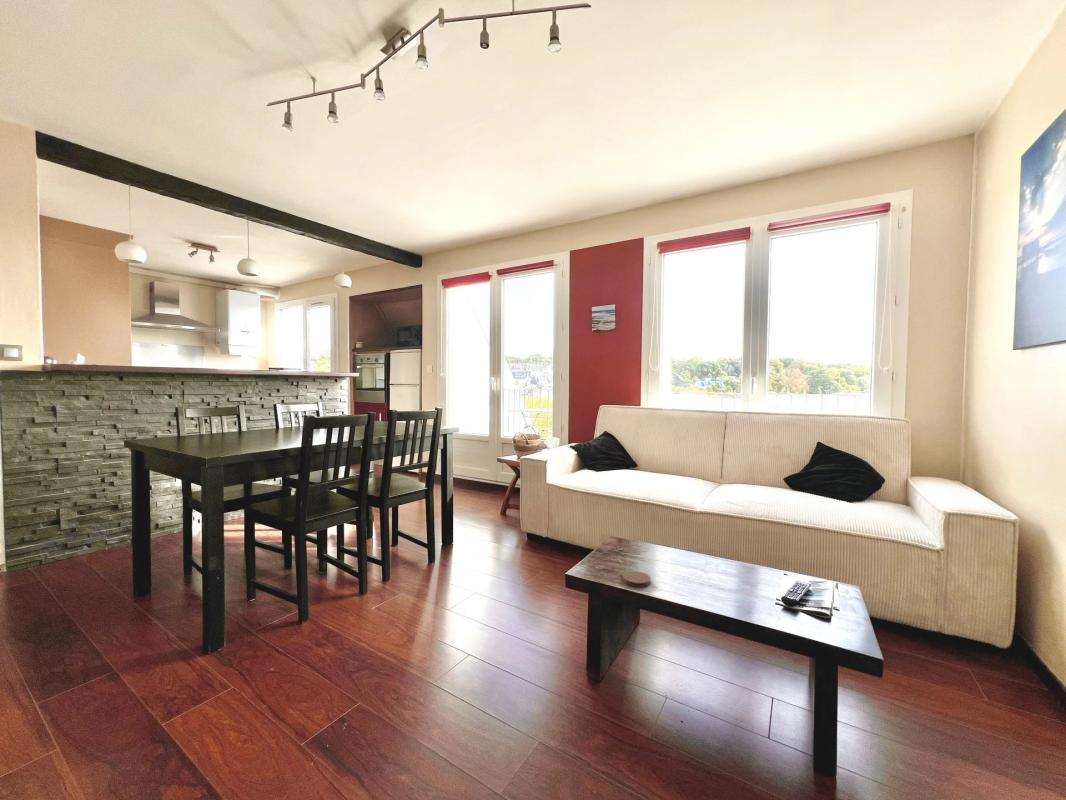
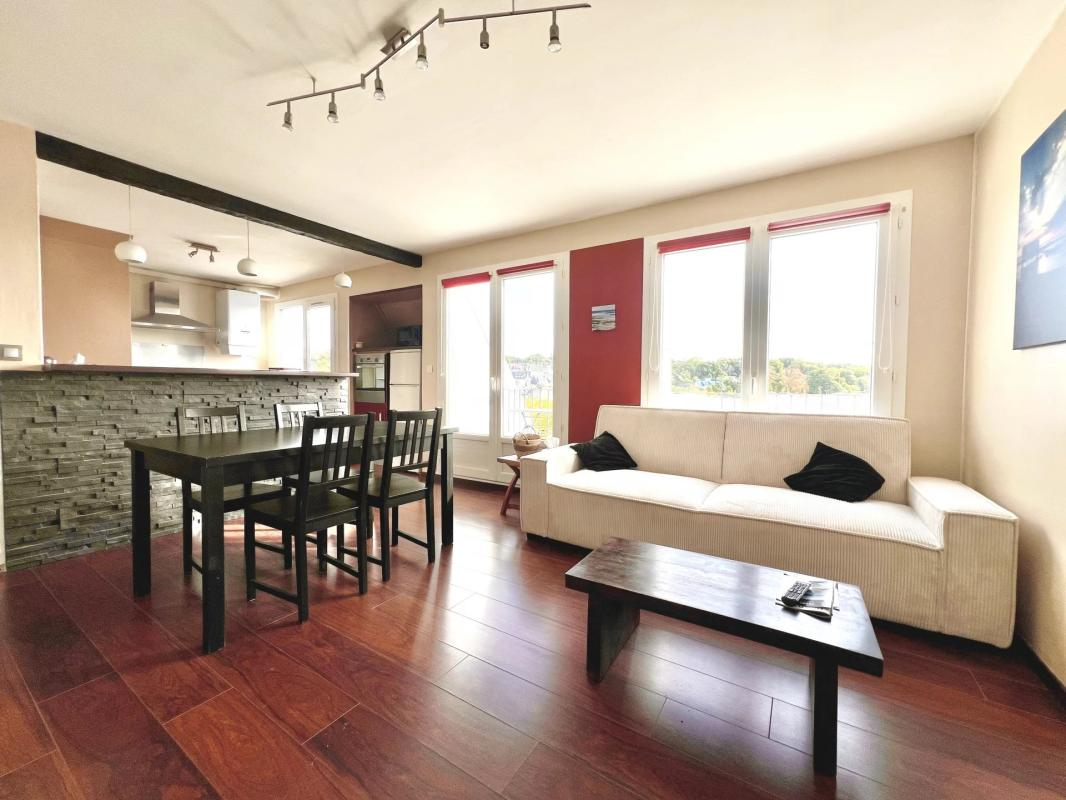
- coaster [622,570,652,588]
